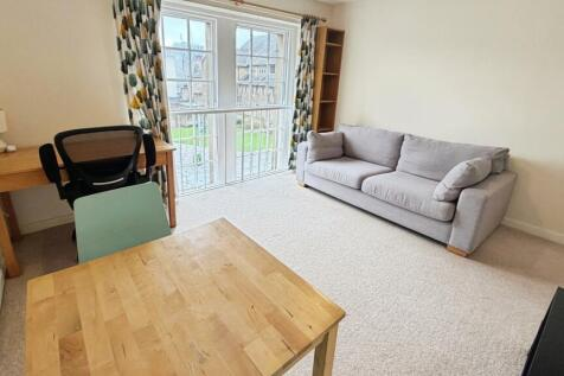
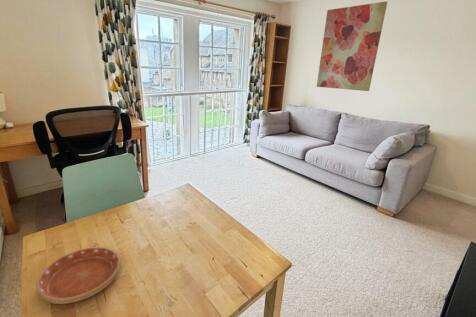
+ wall art [316,0,388,92]
+ saucer [36,247,121,305]
